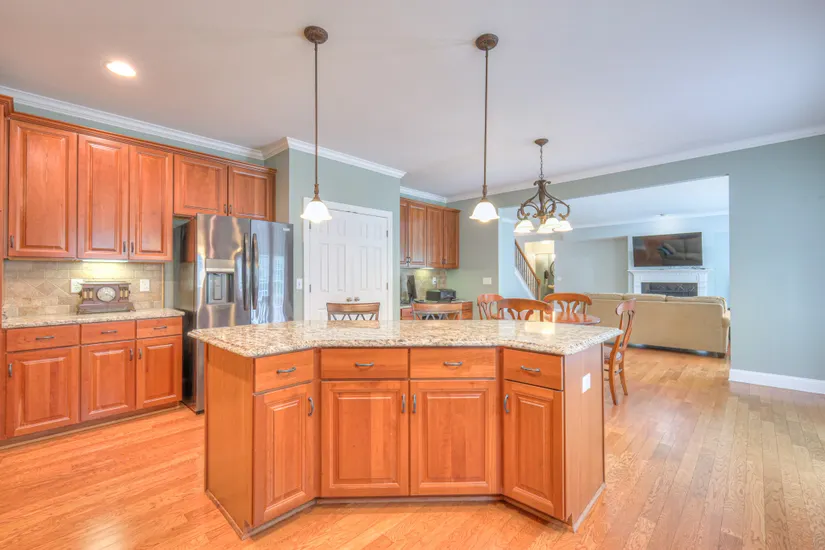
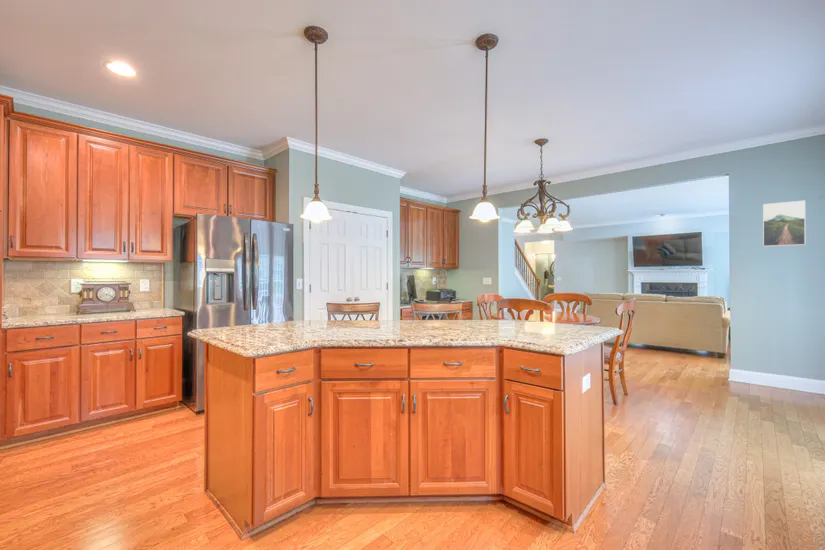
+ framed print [762,200,806,247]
